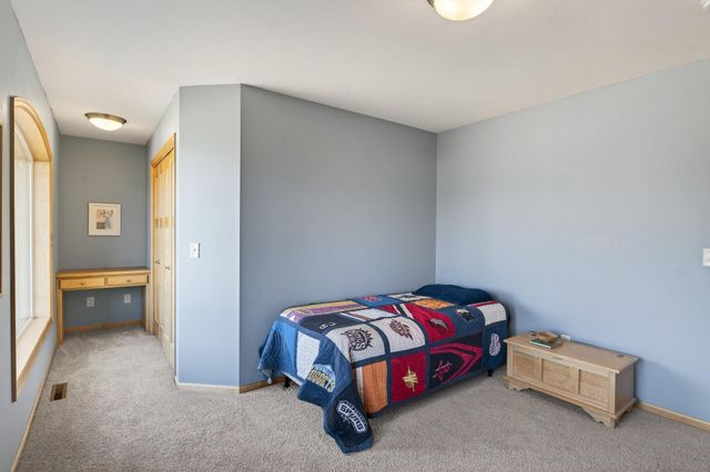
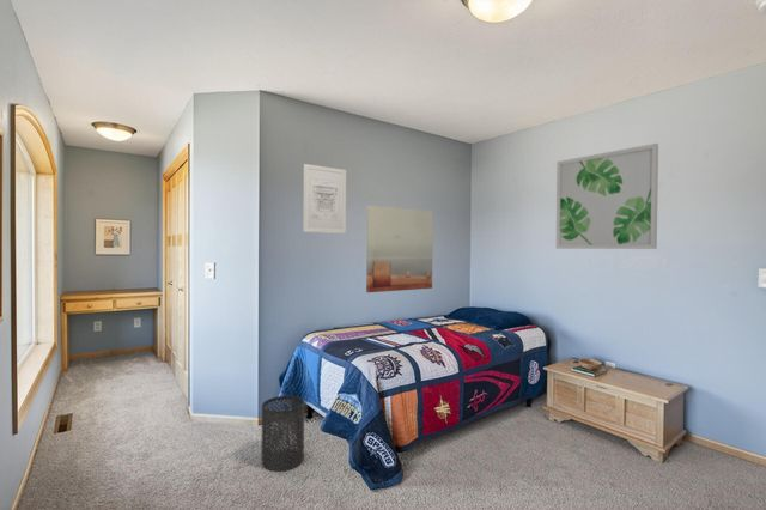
+ trash can [261,395,305,473]
+ wall art [302,163,347,235]
+ wall art [555,142,659,250]
+ wall art [365,205,434,293]
